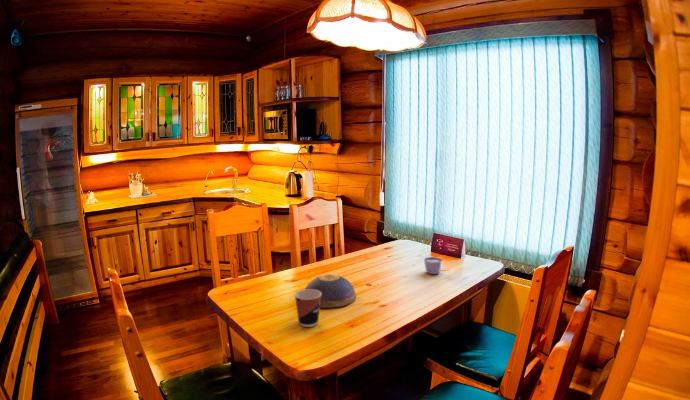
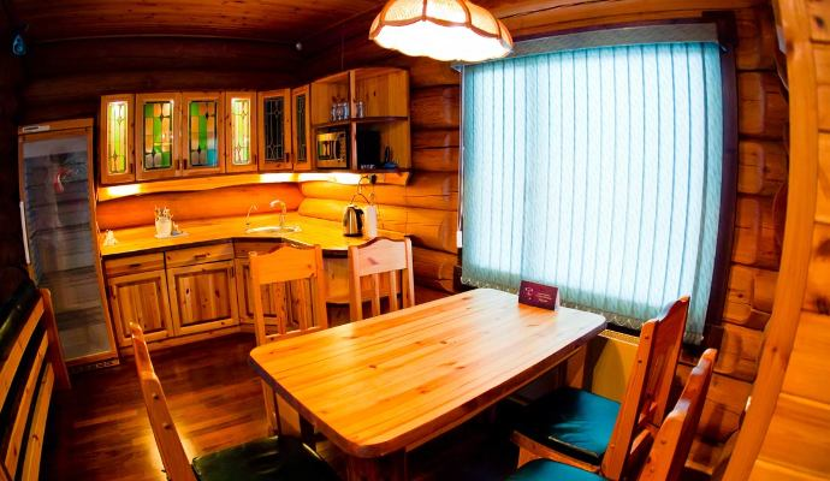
- decorative bowl [304,273,357,309]
- cup [423,256,443,275]
- cup [293,289,321,328]
